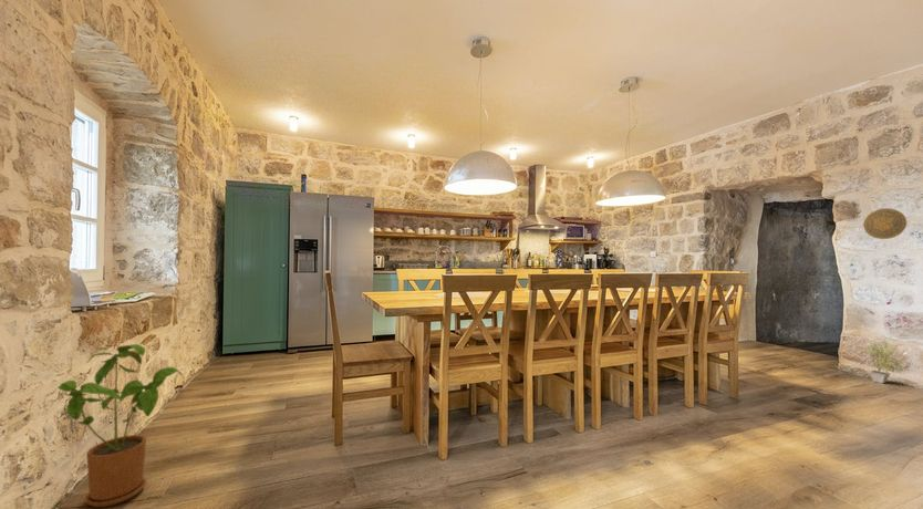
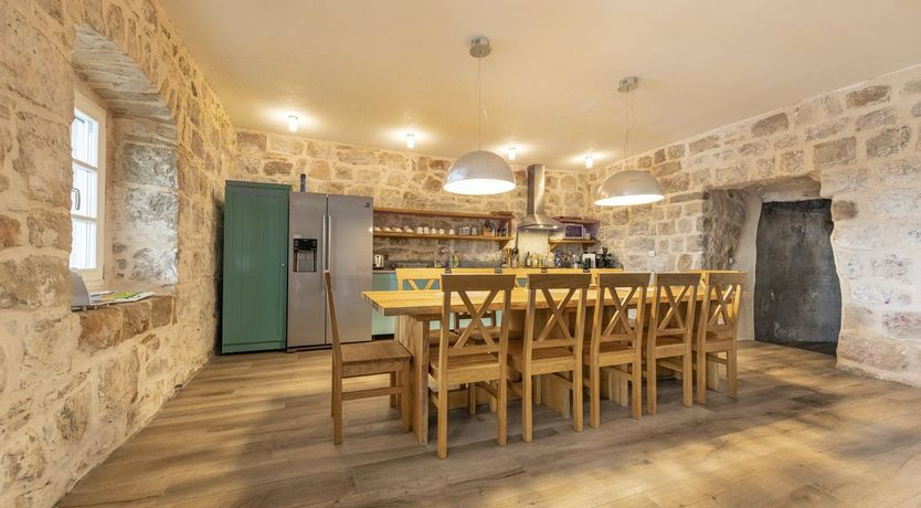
- potted plant [860,340,911,384]
- house plant [56,343,184,508]
- decorative plate [862,207,908,240]
